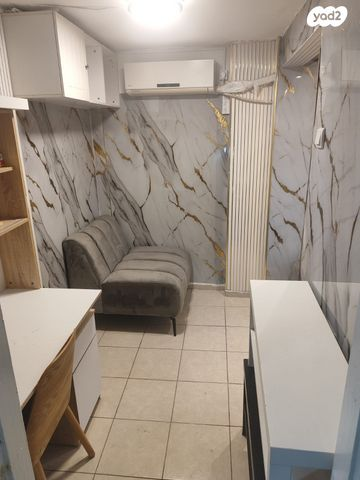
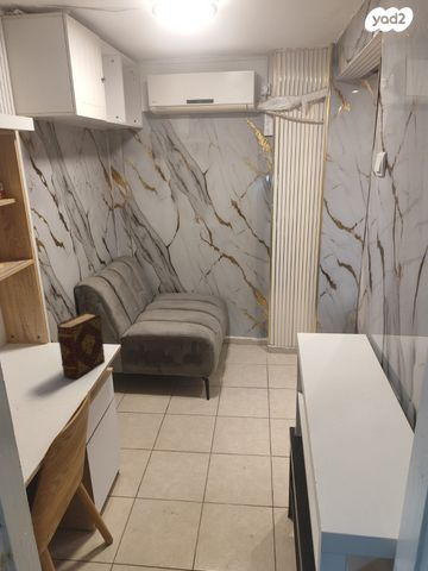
+ diary [56,310,106,379]
